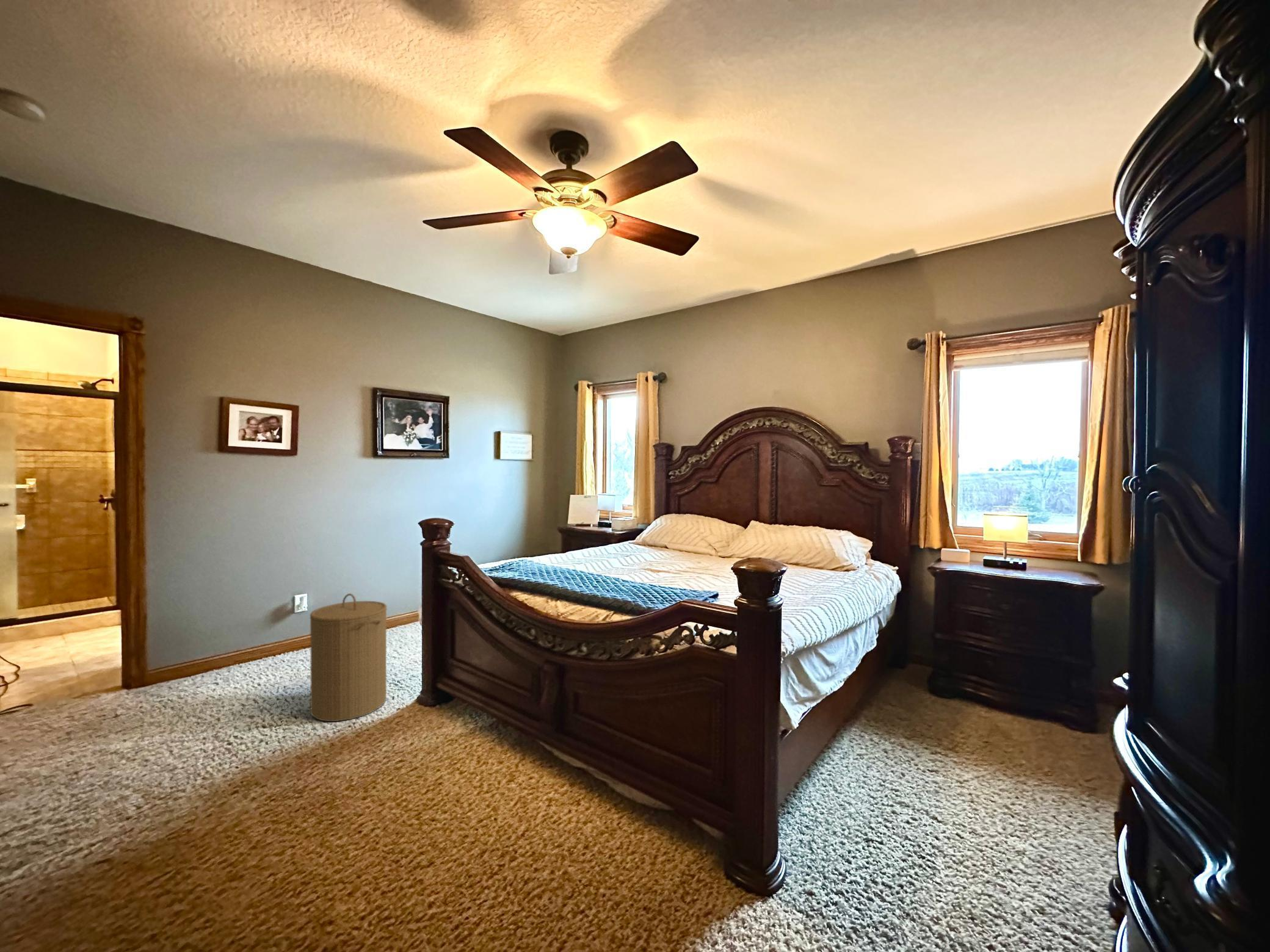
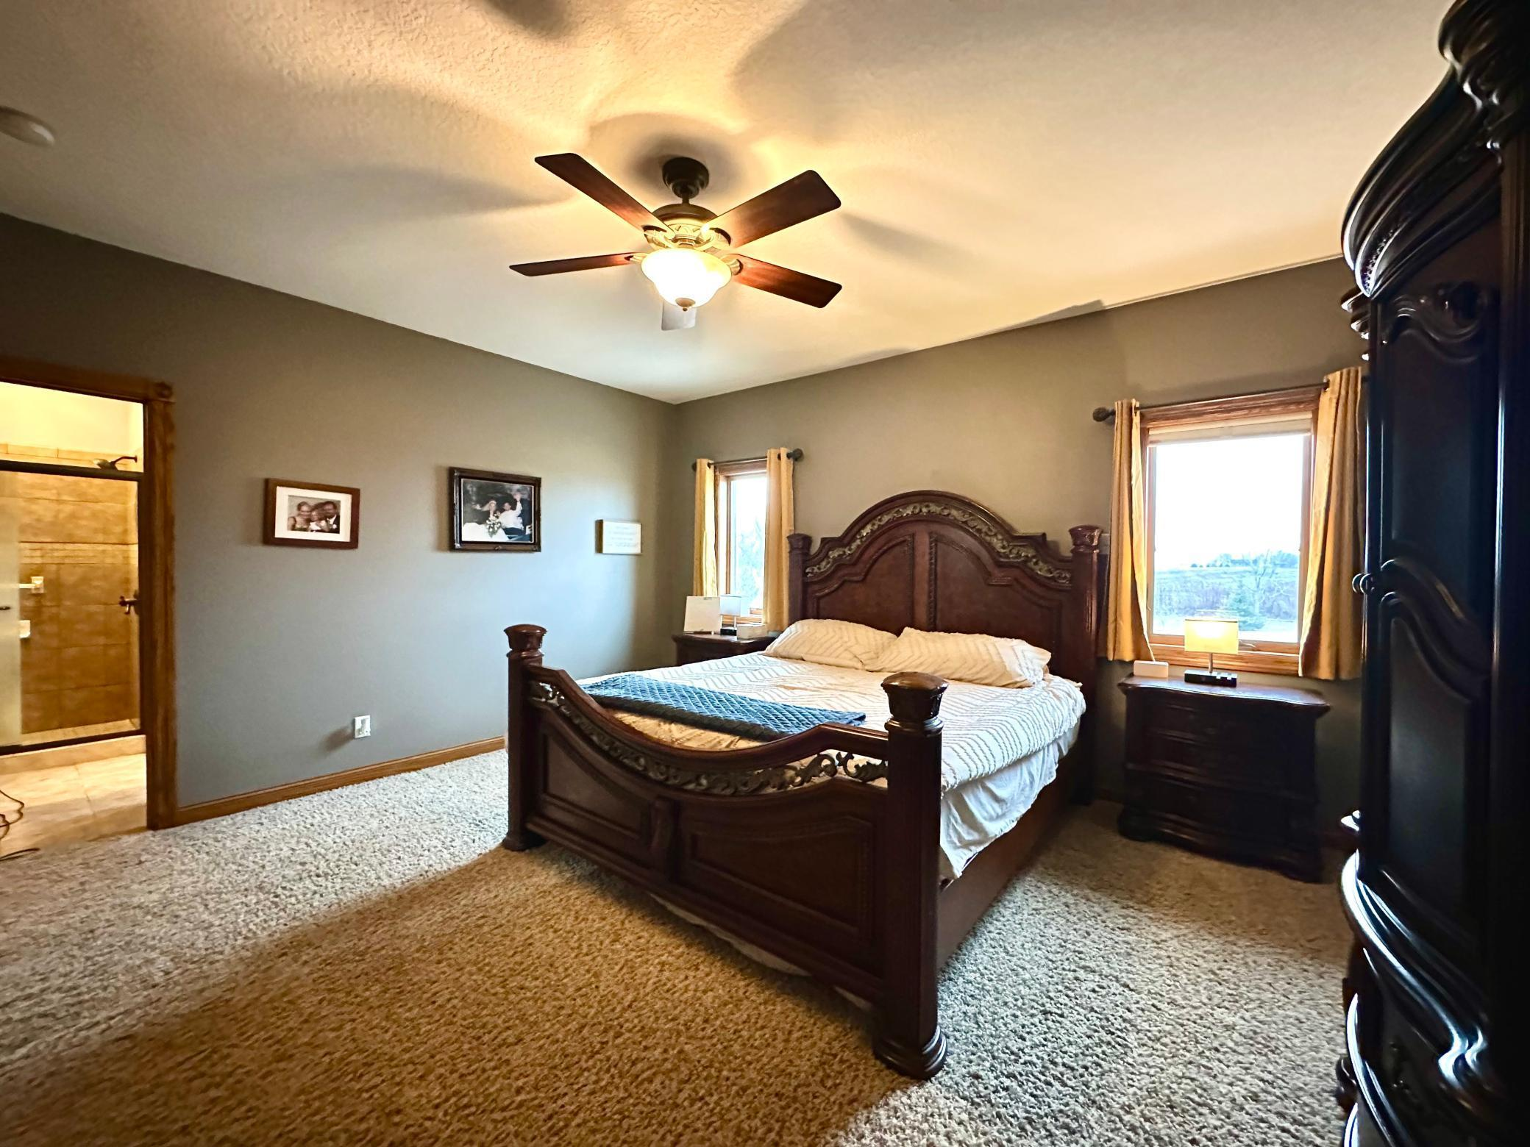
- laundry hamper [309,593,388,722]
